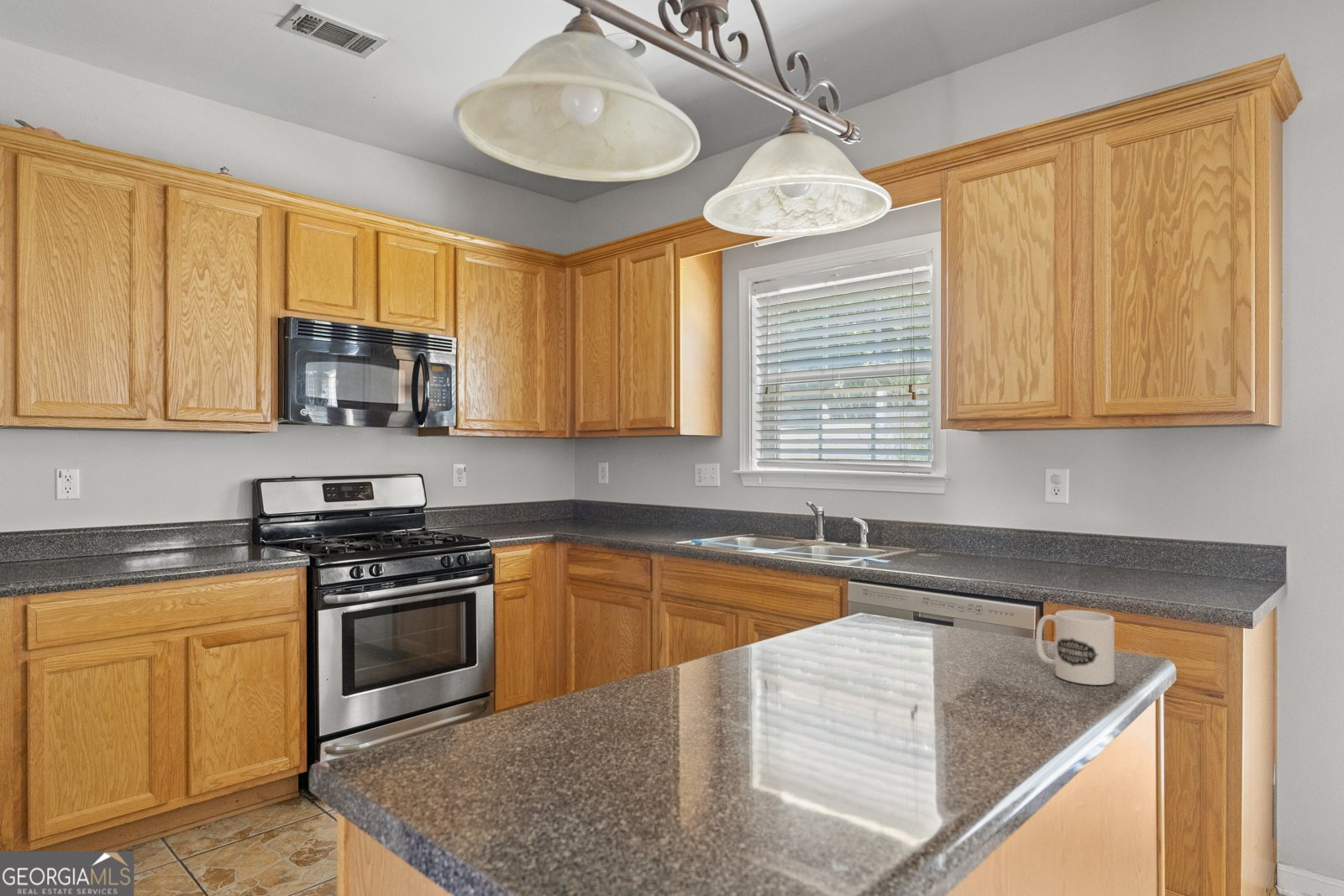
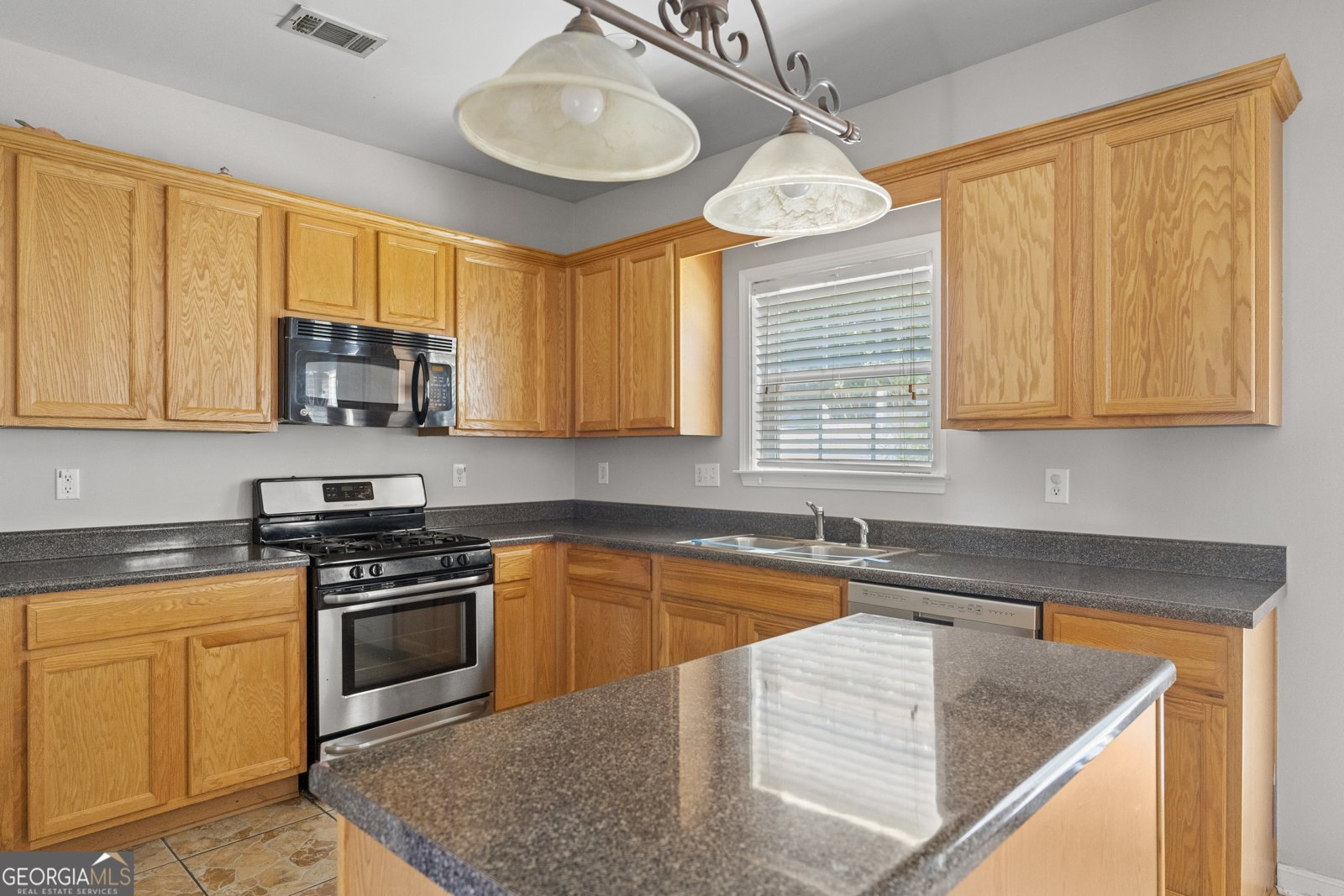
- mug [1035,609,1116,686]
